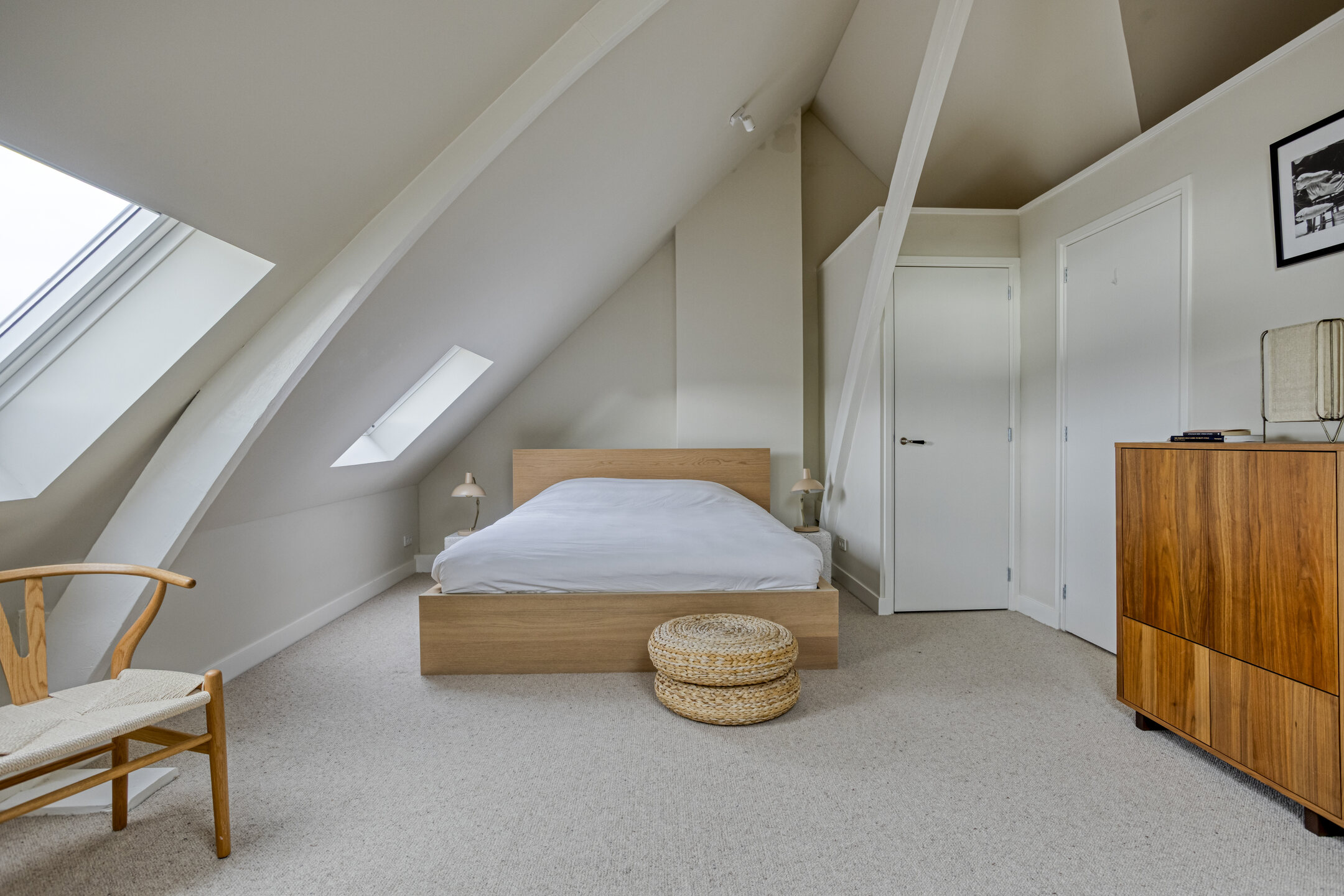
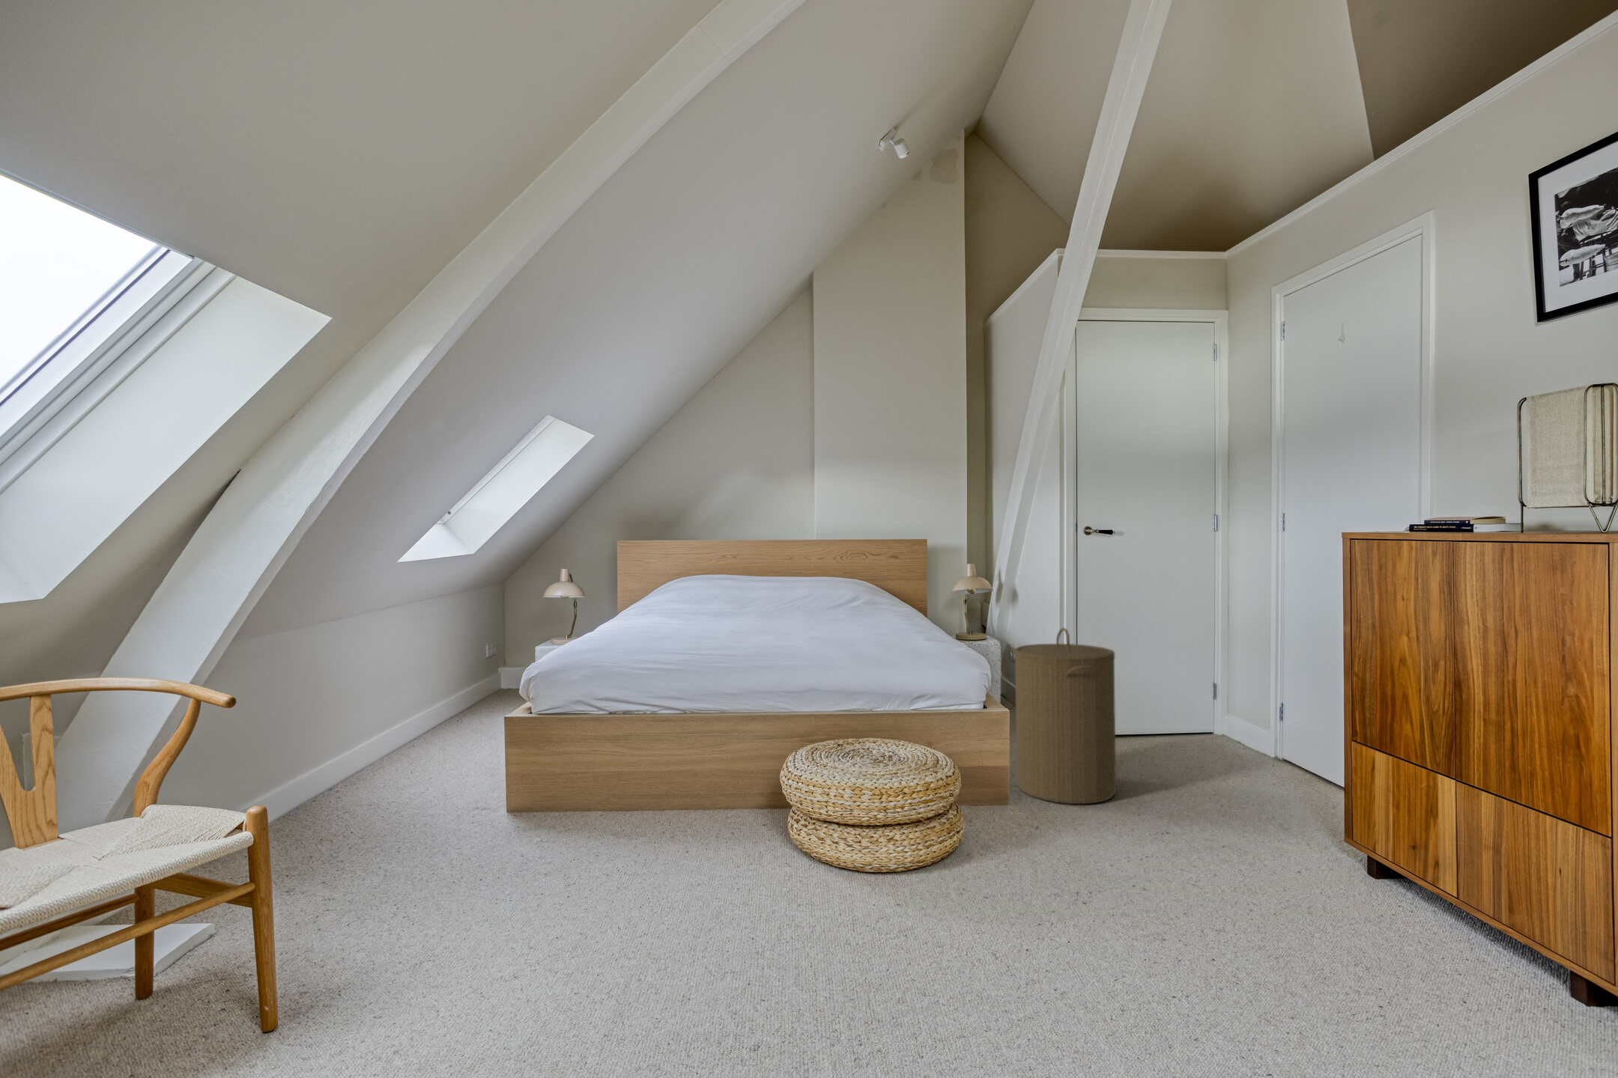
+ laundry hamper [1014,627,1117,805]
